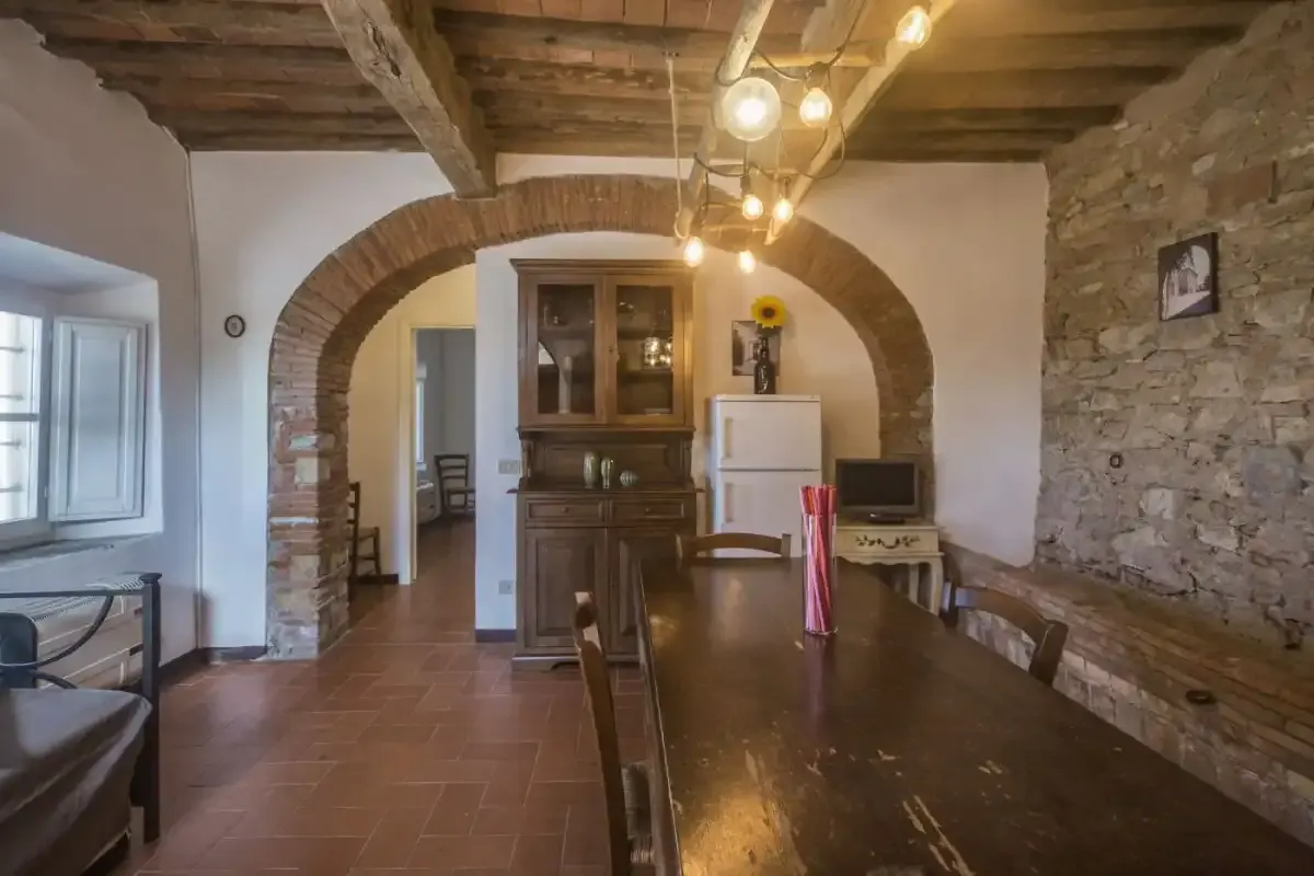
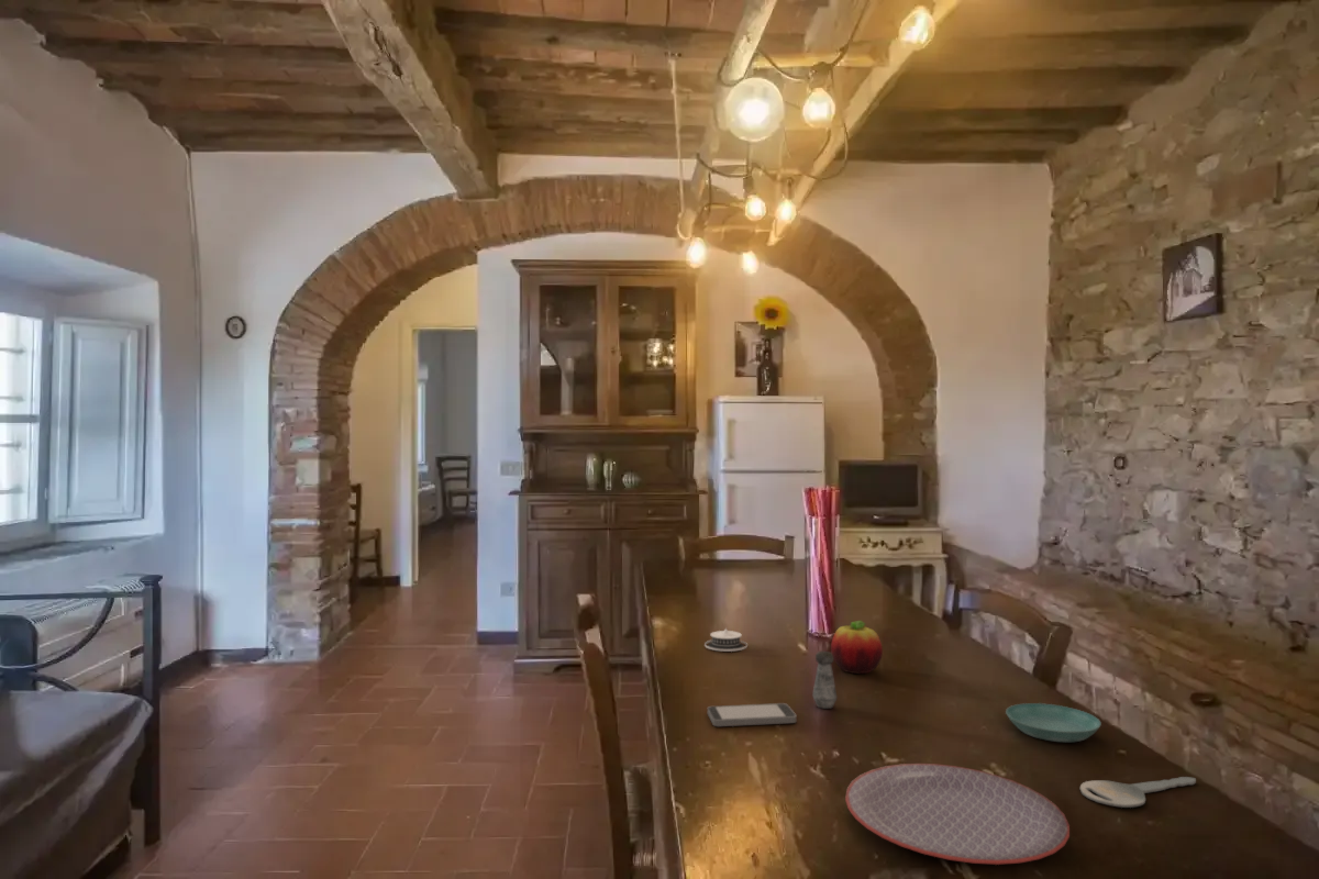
+ key [1079,776,1197,809]
+ fruit [830,620,884,675]
+ plate [844,763,1071,866]
+ salt shaker [811,650,838,710]
+ architectural model [703,626,749,653]
+ saucer [1005,702,1102,743]
+ smartphone [707,702,798,727]
